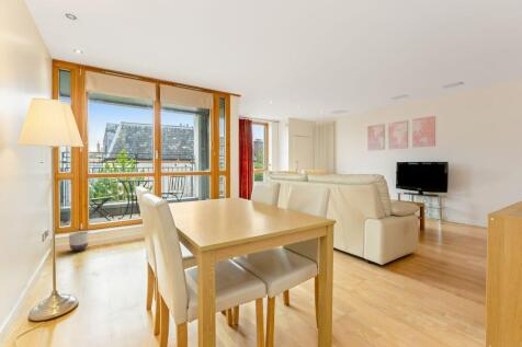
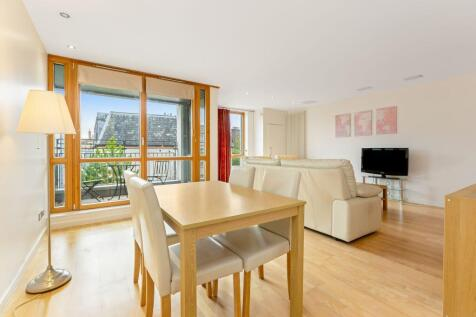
- planter [68,231,90,252]
